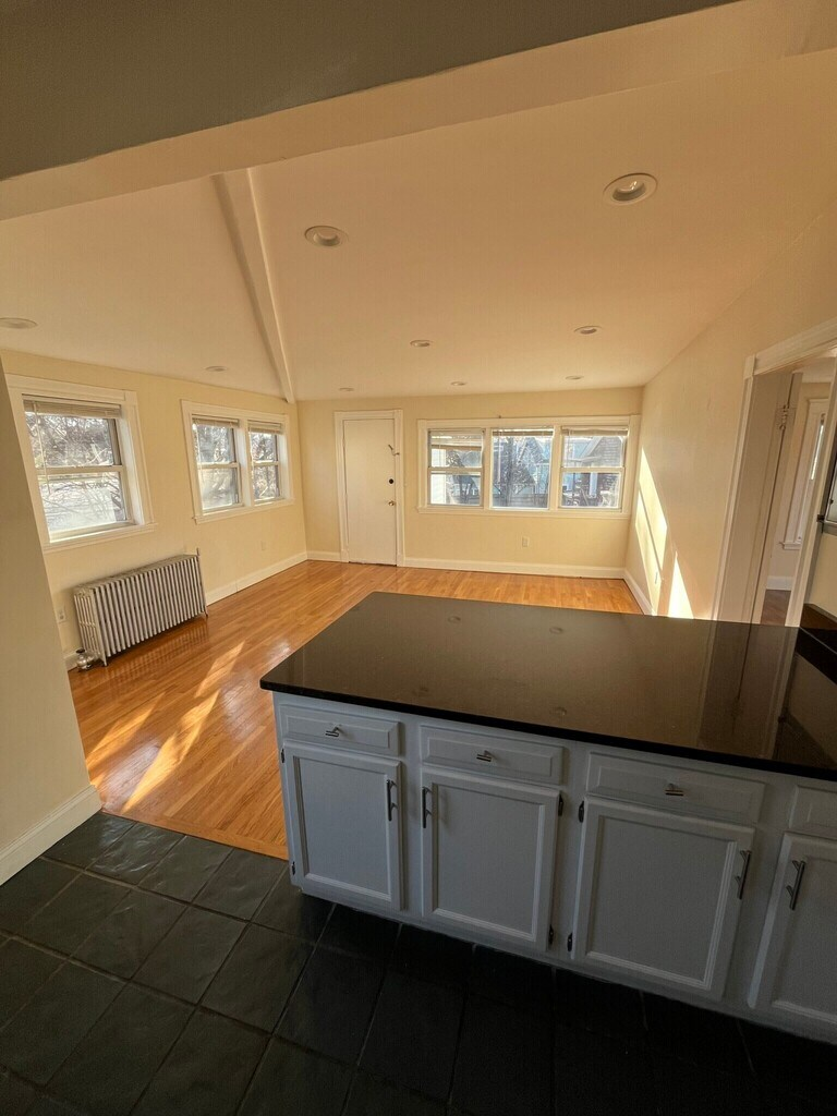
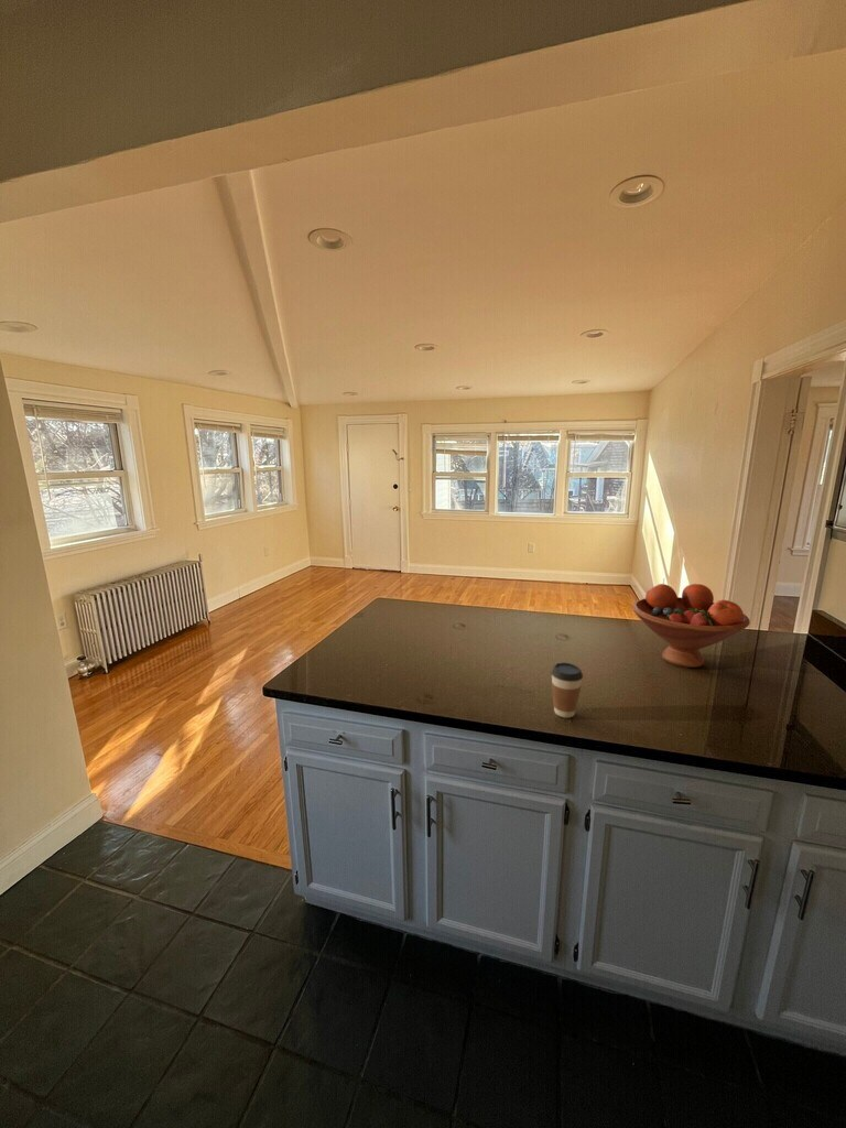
+ fruit bowl [631,583,751,669]
+ coffee cup [550,661,584,718]
